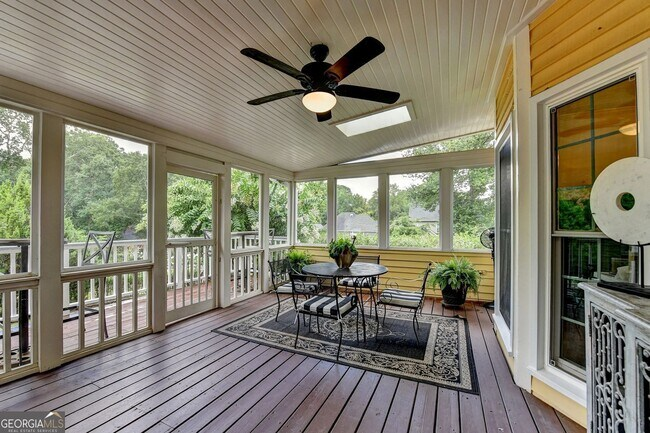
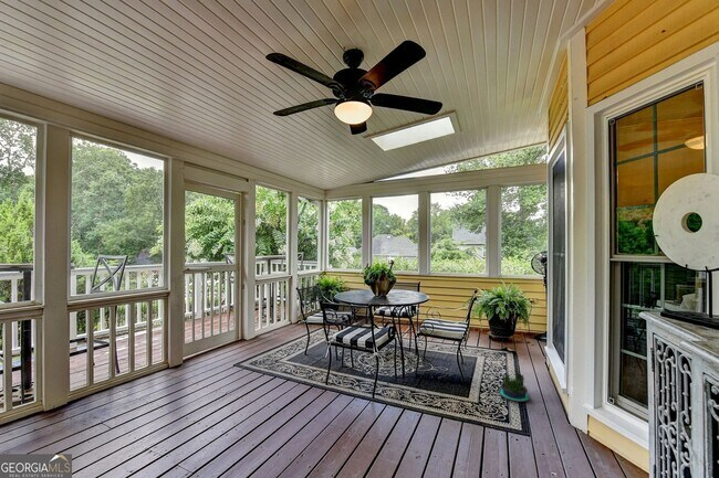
+ potted plant [498,372,531,403]
